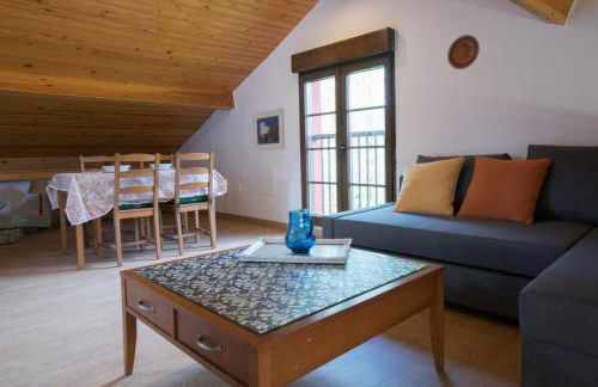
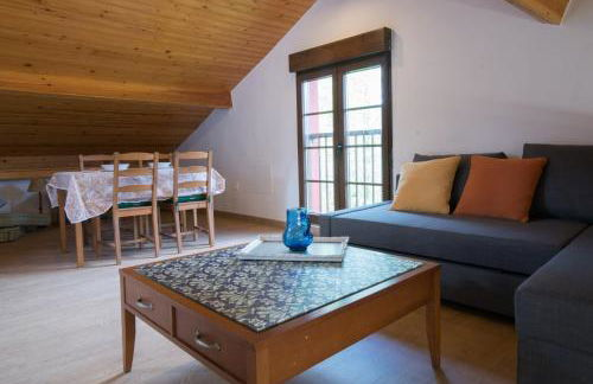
- decorative plate [446,33,481,70]
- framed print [251,108,286,153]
